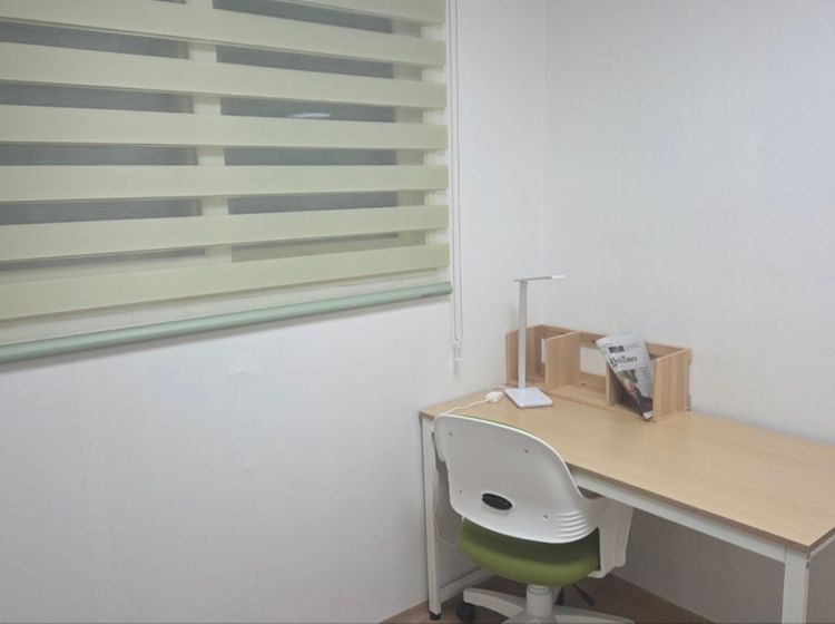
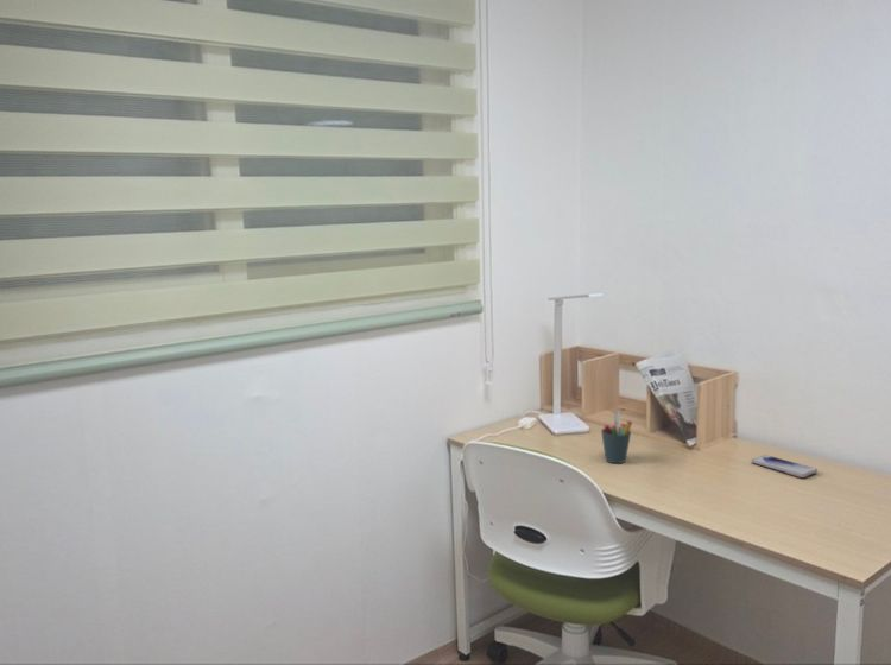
+ pen holder [600,411,633,464]
+ smartphone [750,454,819,479]
